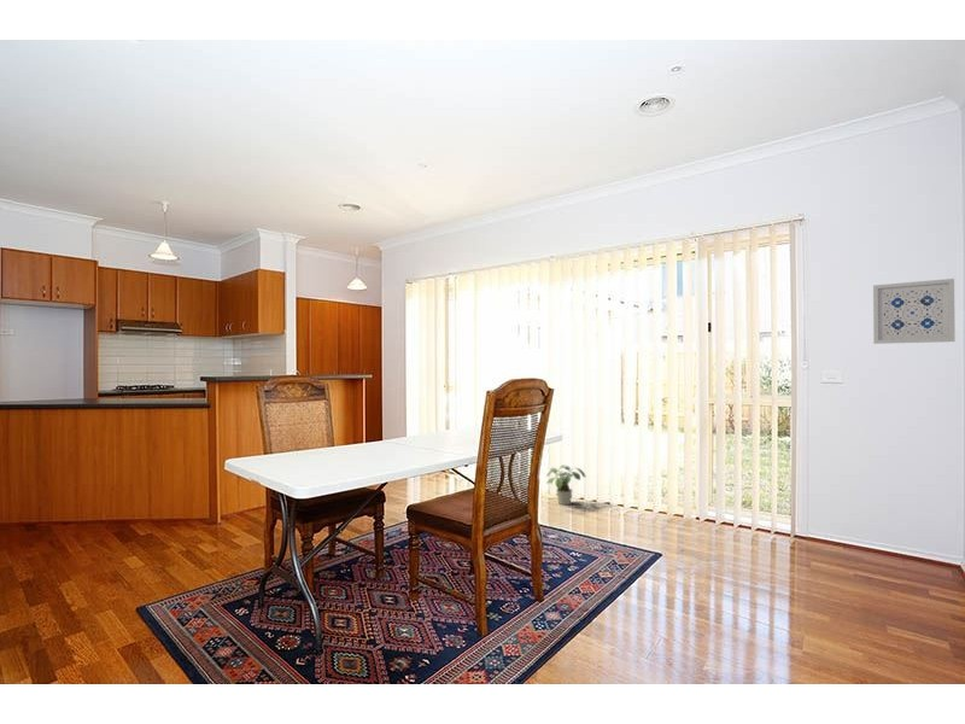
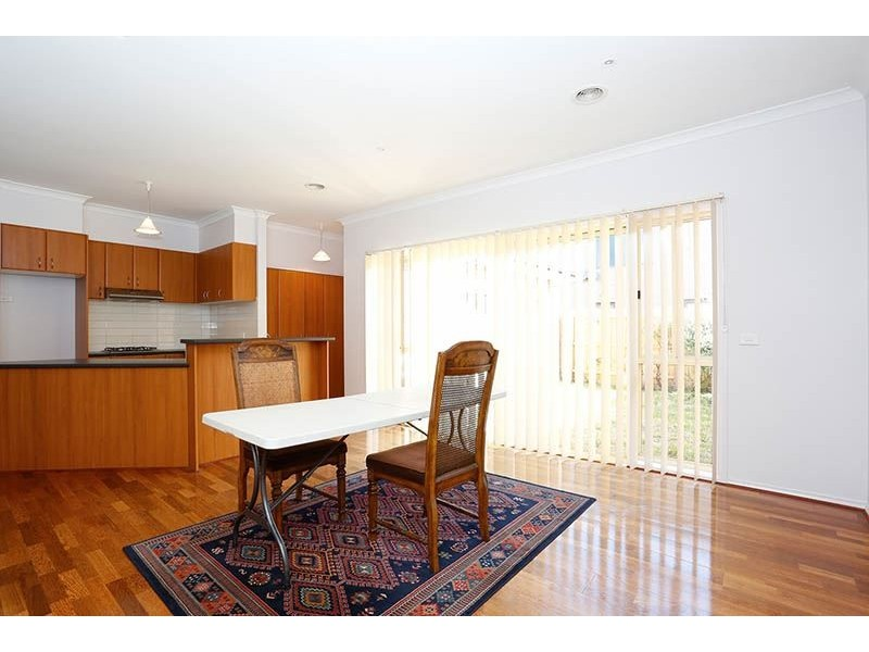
- potted plant [545,465,587,506]
- wall art [872,278,957,345]
